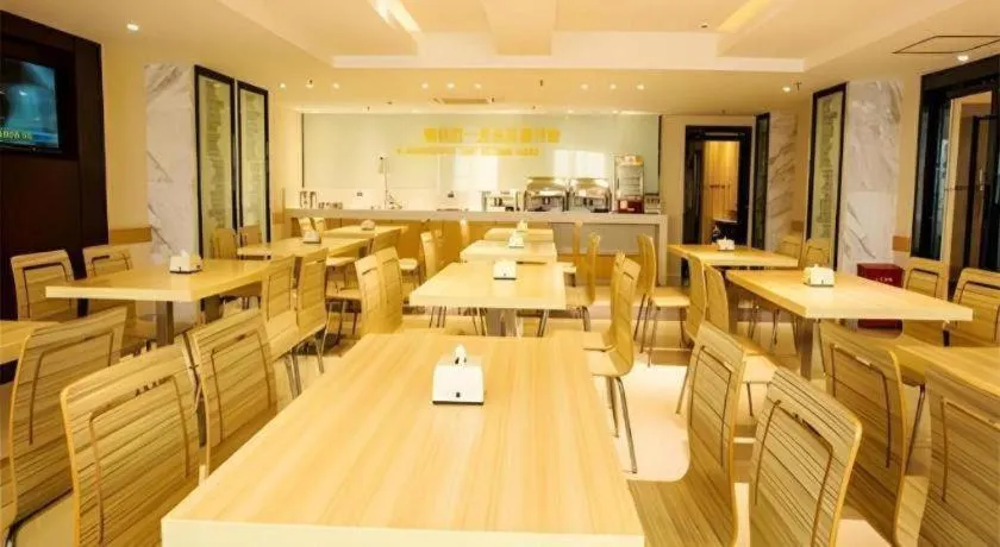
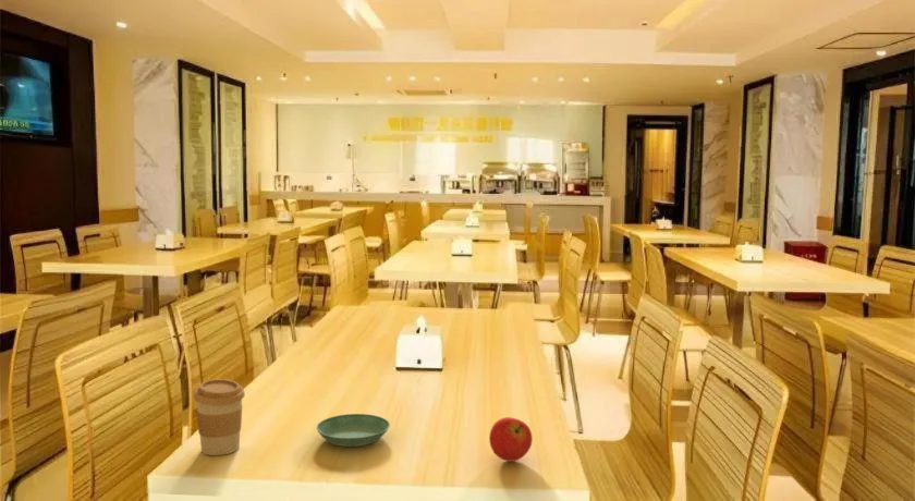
+ coffee cup [193,378,246,456]
+ fruit [488,416,534,463]
+ saucer [316,413,391,448]
